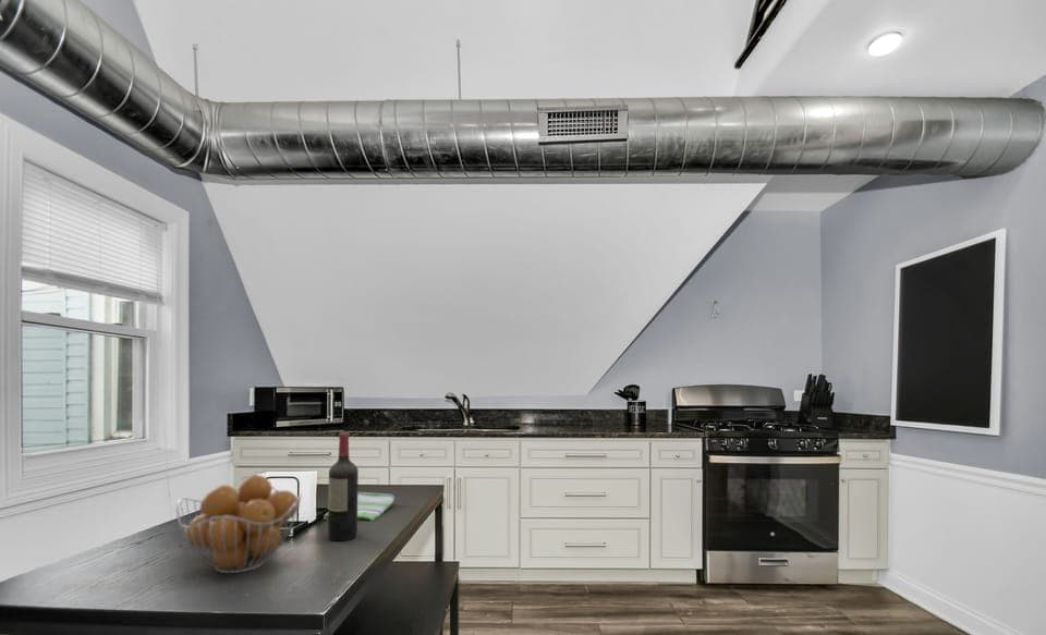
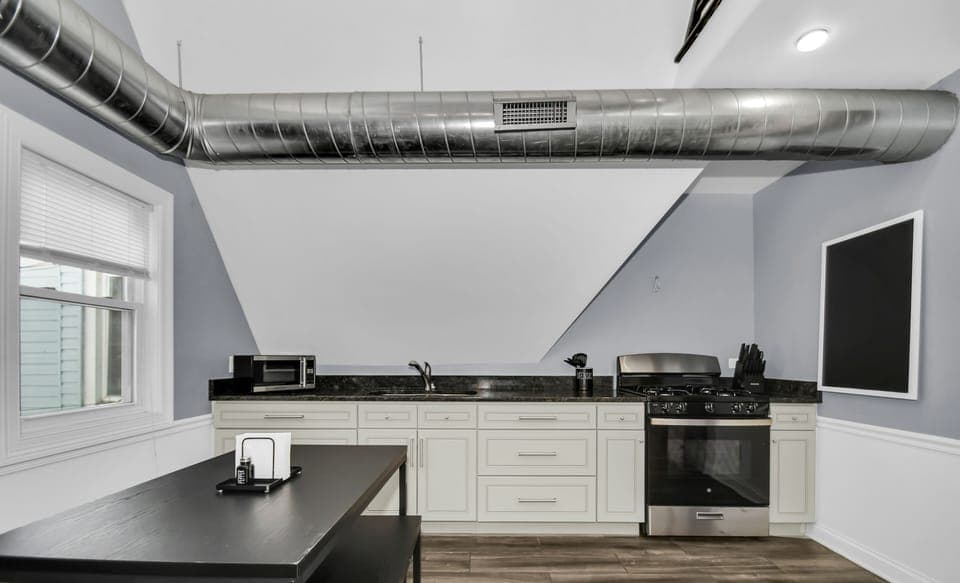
- fruit basket [175,474,303,574]
- dish towel [323,490,397,522]
- wine bottle [327,431,360,542]
